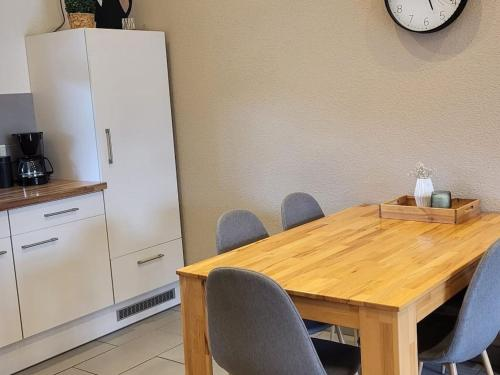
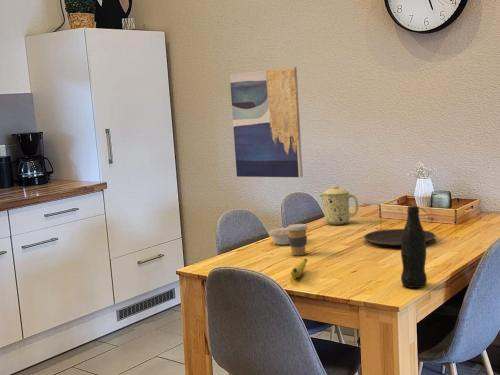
+ mug [318,184,359,226]
+ coffee cup [285,223,309,256]
+ bottle [400,205,428,289]
+ wall art [229,66,304,178]
+ banana [289,258,308,279]
+ legume [268,227,290,246]
+ plate [363,228,437,247]
